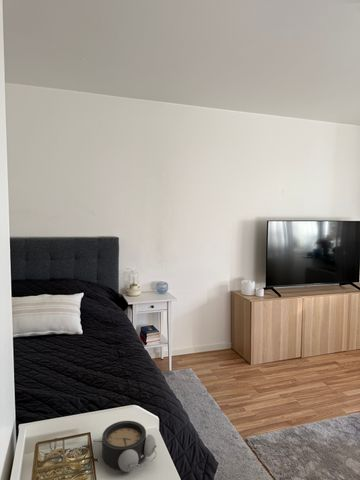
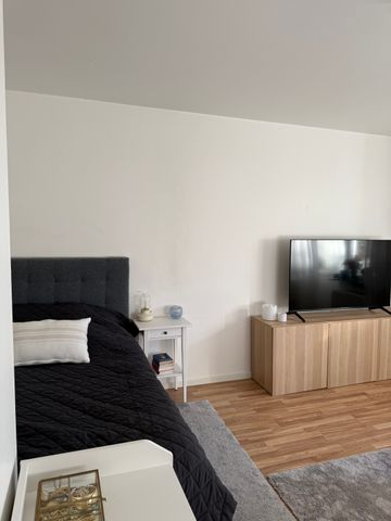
- alarm clock [93,420,158,473]
